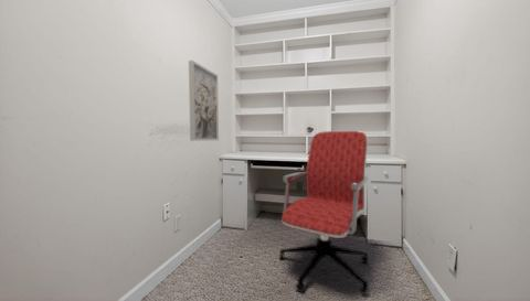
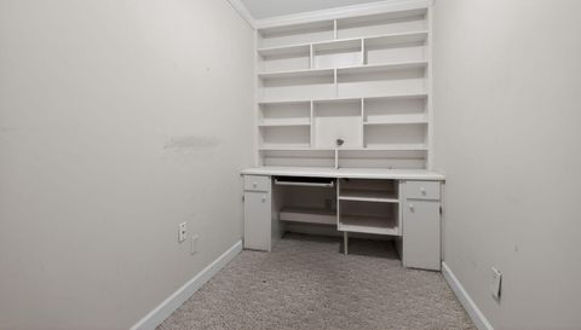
- office chair [278,130,371,297]
- wall art [188,60,220,141]
